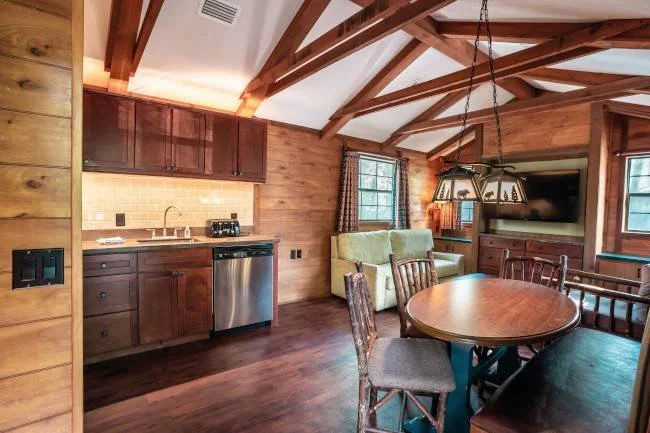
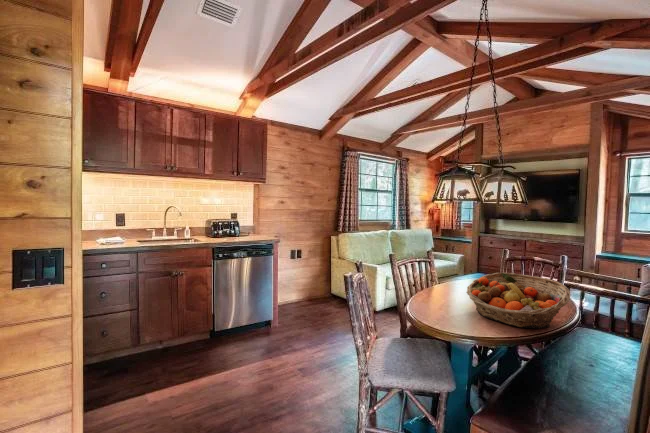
+ fruit basket [466,272,571,329]
